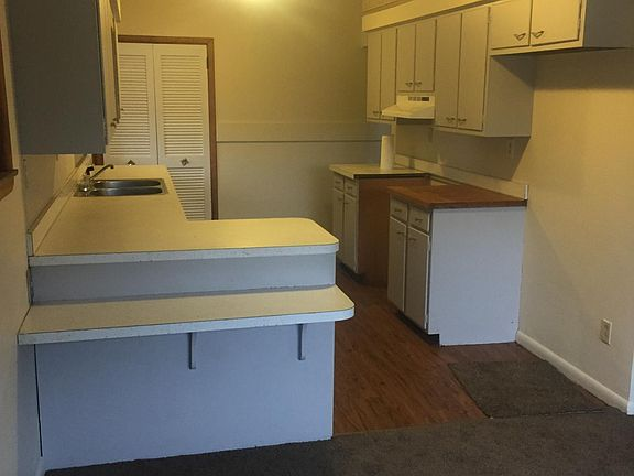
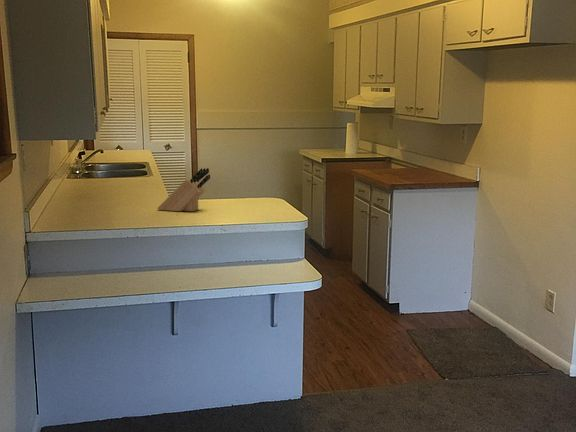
+ knife block [156,167,211,212]
